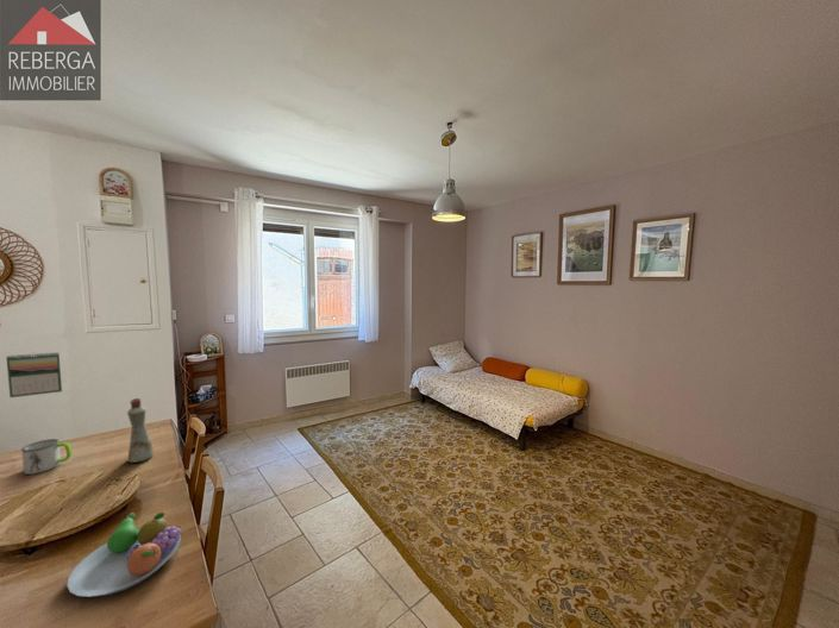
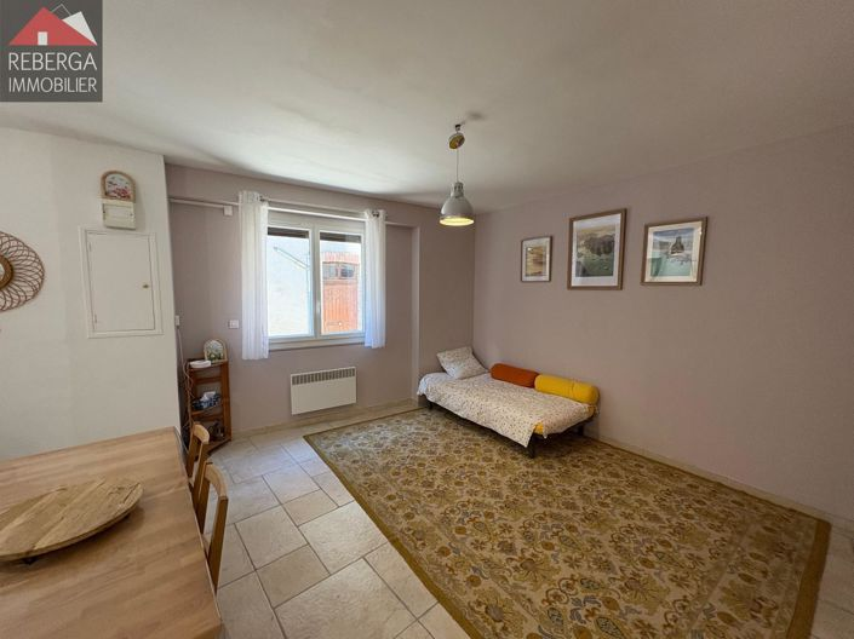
- bottle [126,397,155,464]
- calendar [5,351,63,398]
- fruit bowl [65,511,183,598]
- mug [20,438,74,476]
